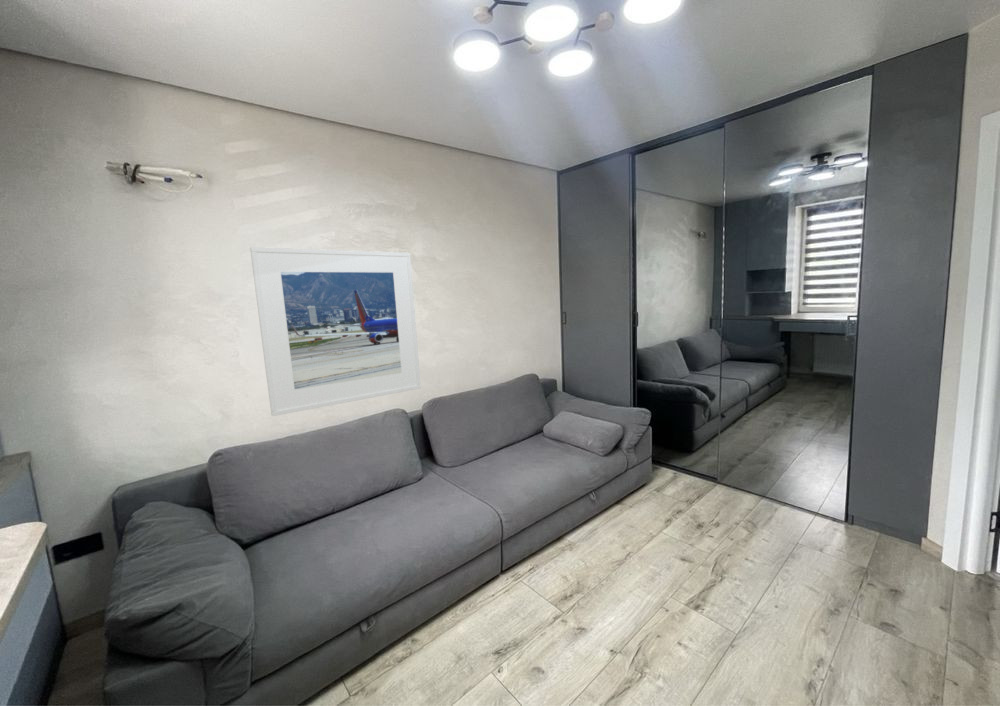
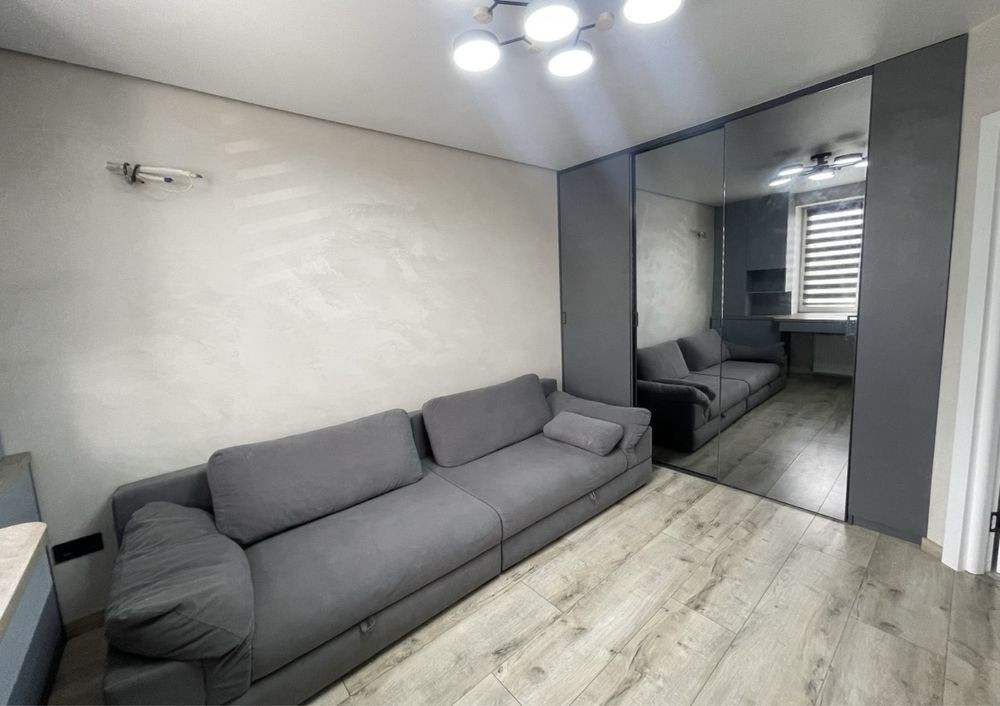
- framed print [249,246,422,417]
